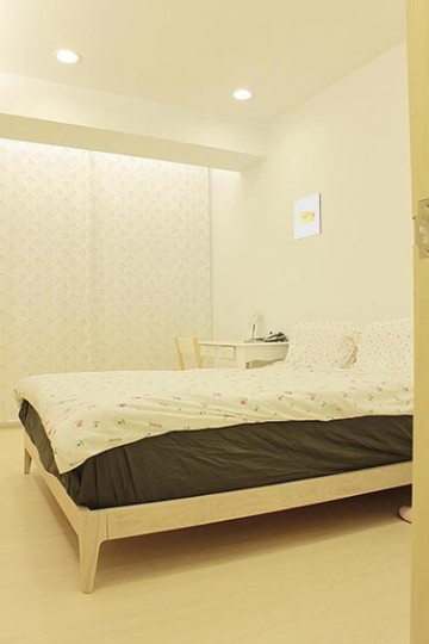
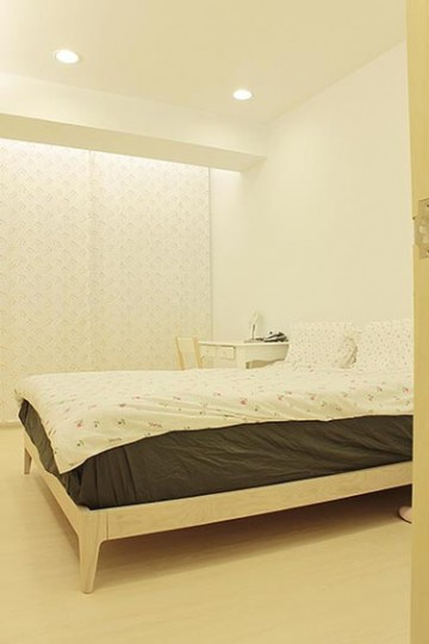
- wall art [293,192,323,241]
